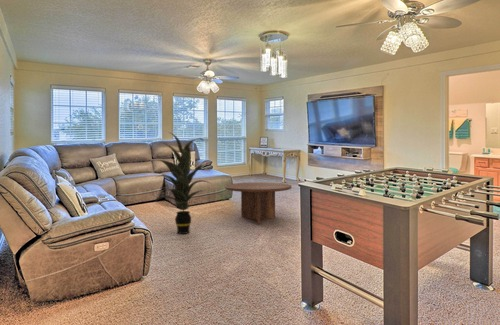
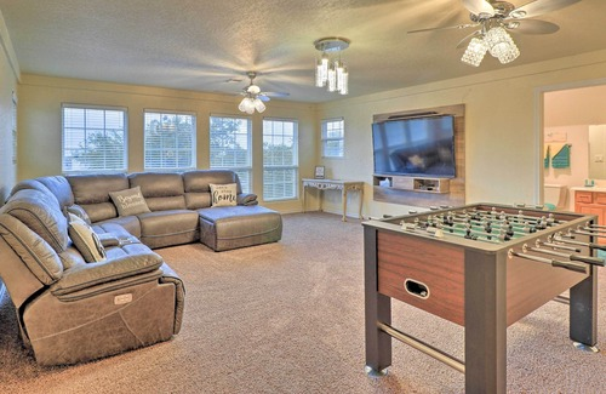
- indoor plant [151,131,211,235]
- coffee table [224,181,292,225]
